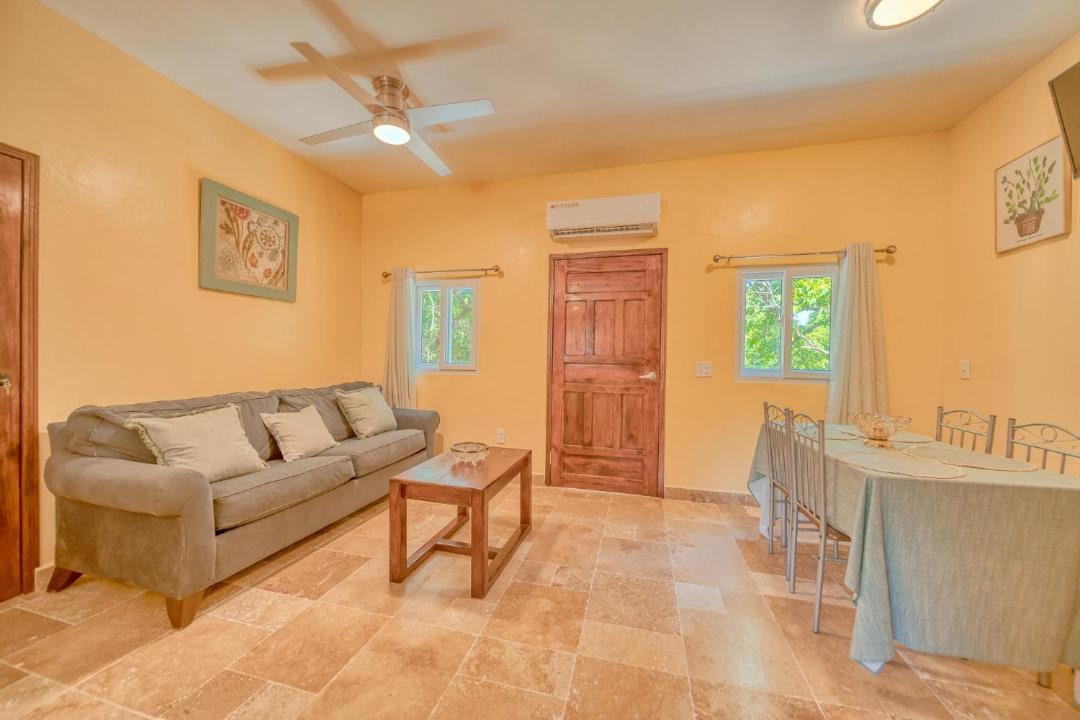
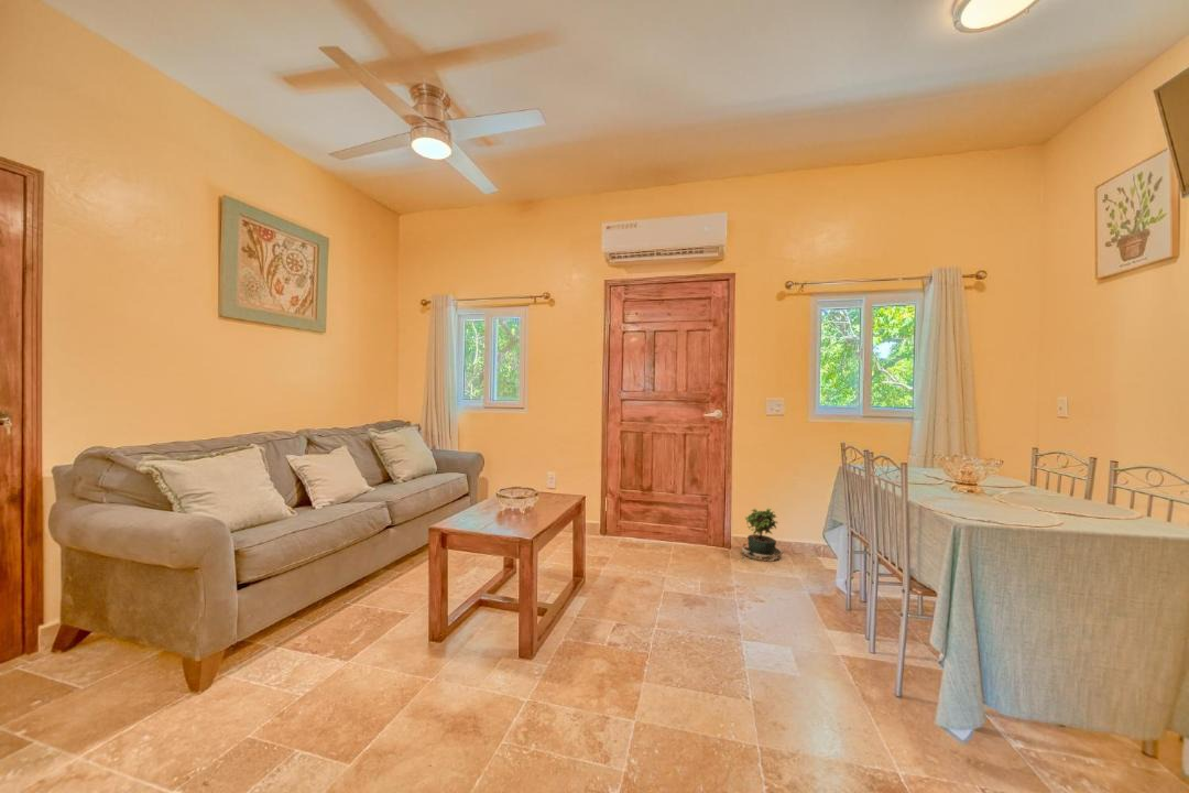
+ potted plant [740,507,784,563]
